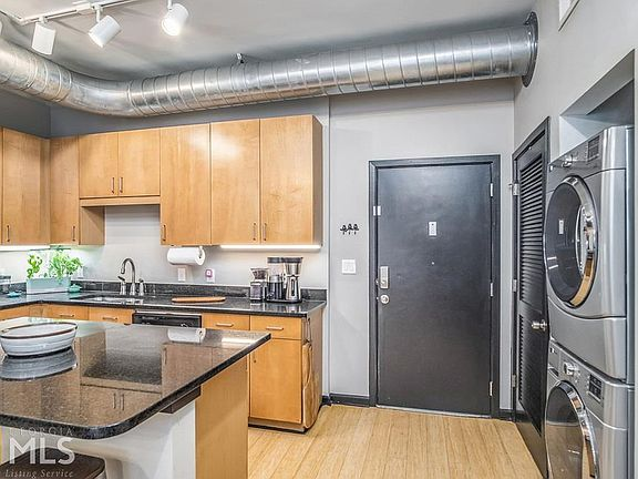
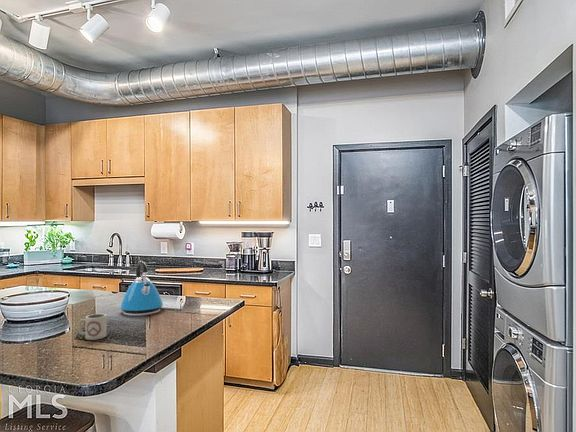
+ kettle [119,259,164,317]
+ cup [77,313,108,341]
